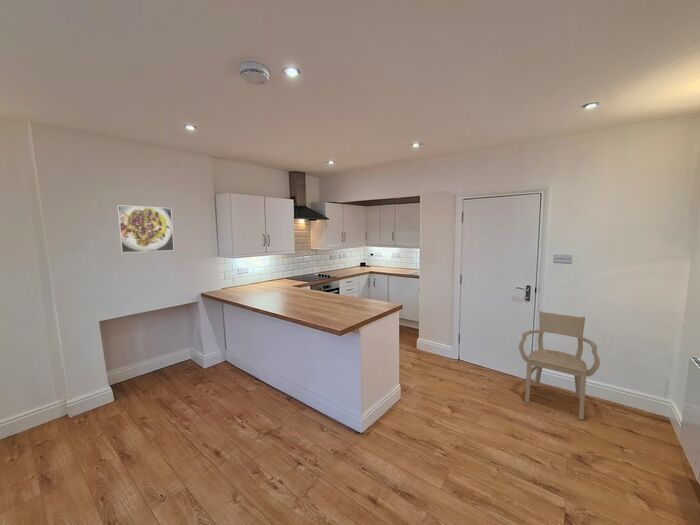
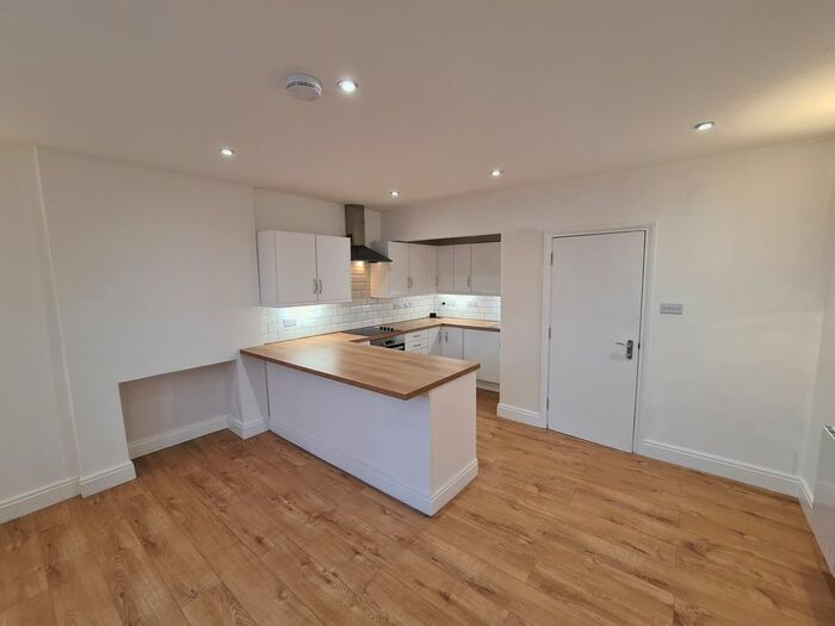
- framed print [116,204,175,254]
- armchair [518,310,601,421]
